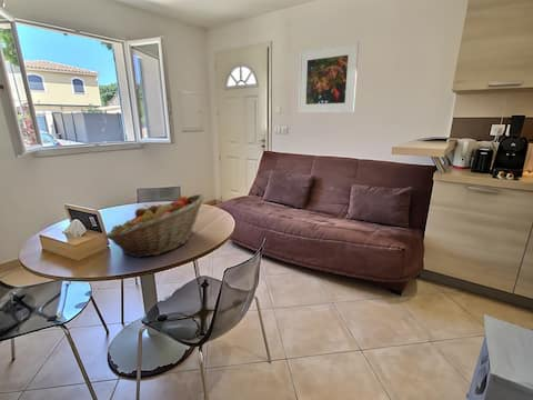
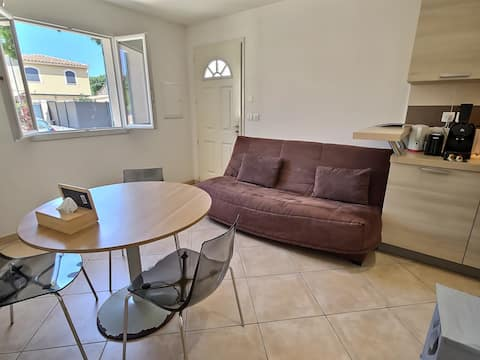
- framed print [296,42,360,114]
- fruit basket [104,193,205,259]
